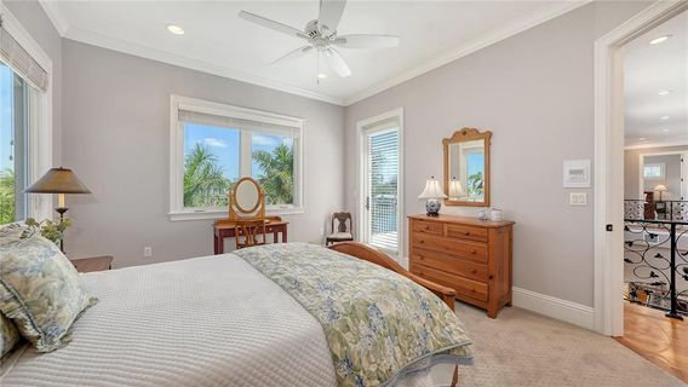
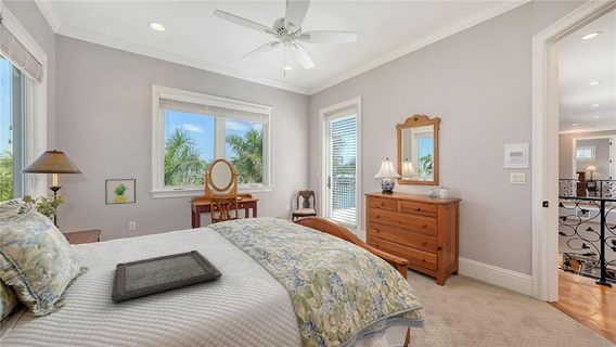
+ serving tray [111,249,223,304]
+ wall art [104,178,137,206]
